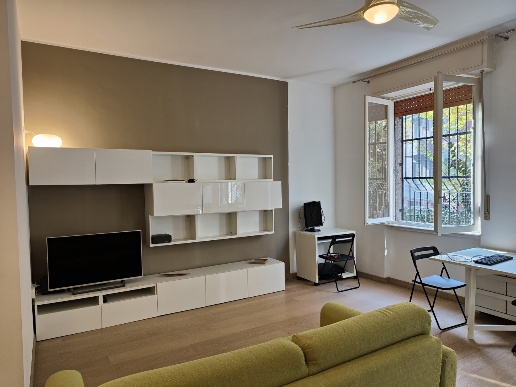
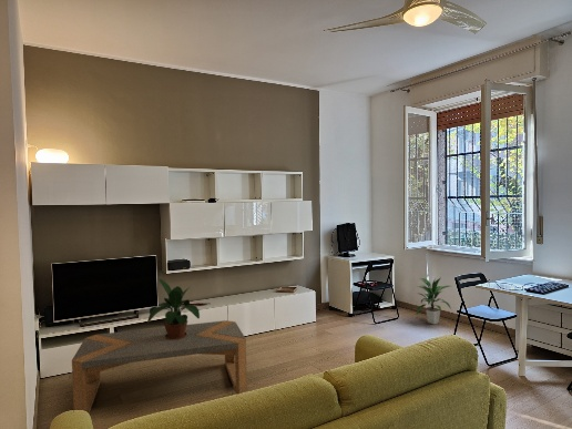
+ potted plant [146,277,201,339]
+ indoor plant [416,276,452,325]
+ coffee table [71,319,248,415]
